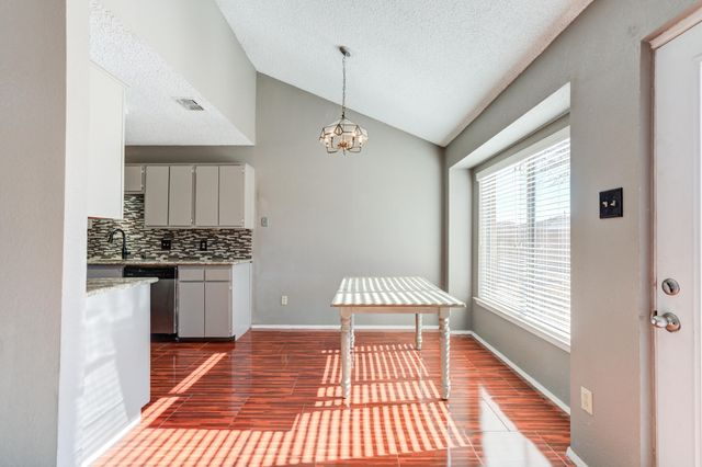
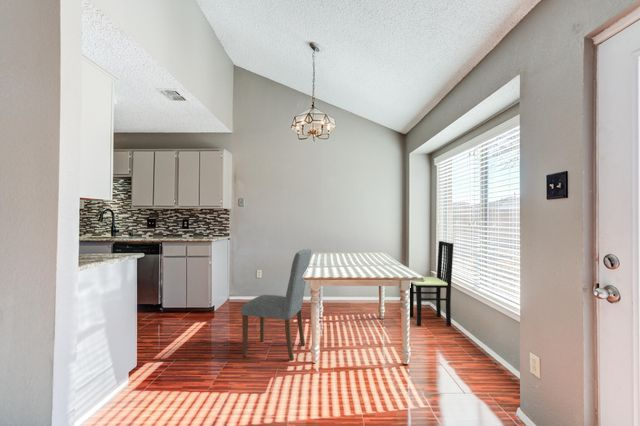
+ dining chair [240,248,312,362]
+ dining chair [409,240,455,327]
